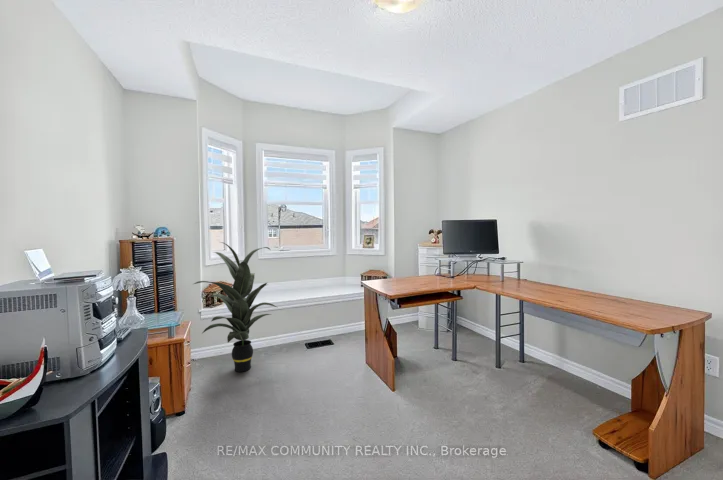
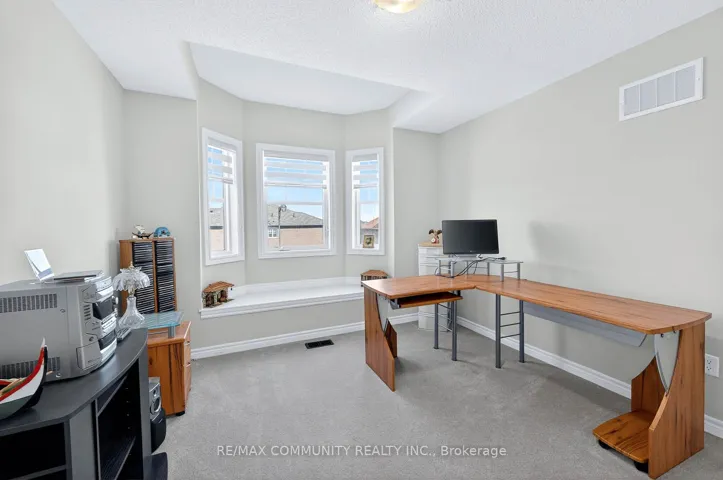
- indoor plant [193,241,277,373]
